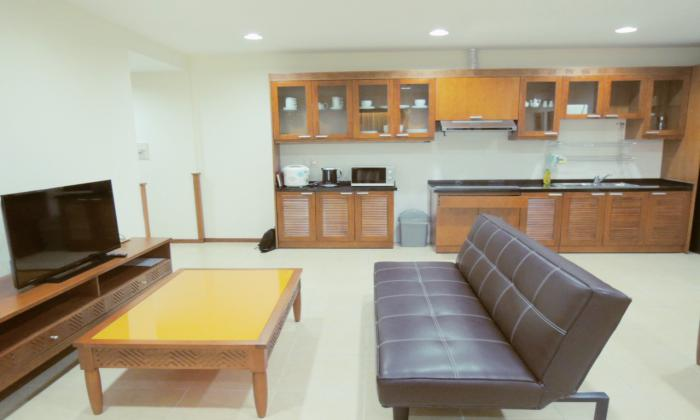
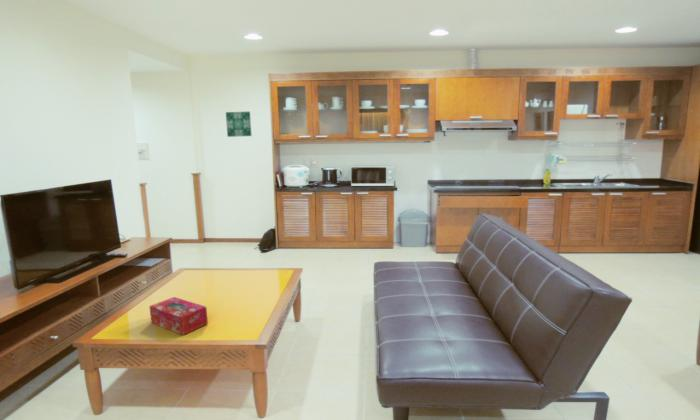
+ wall art [225,111,253,138]
+ tissue box [148,296,209,336]
